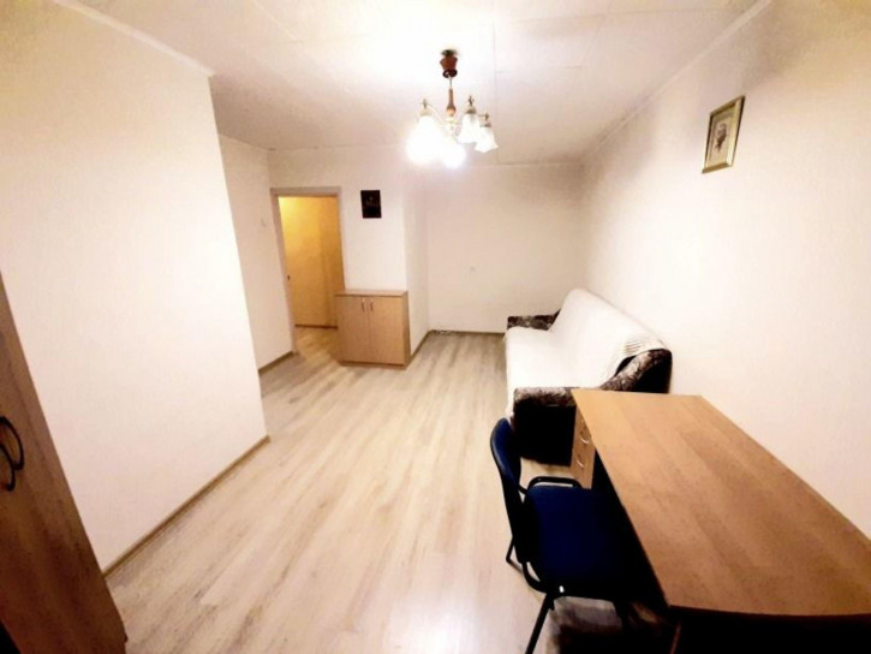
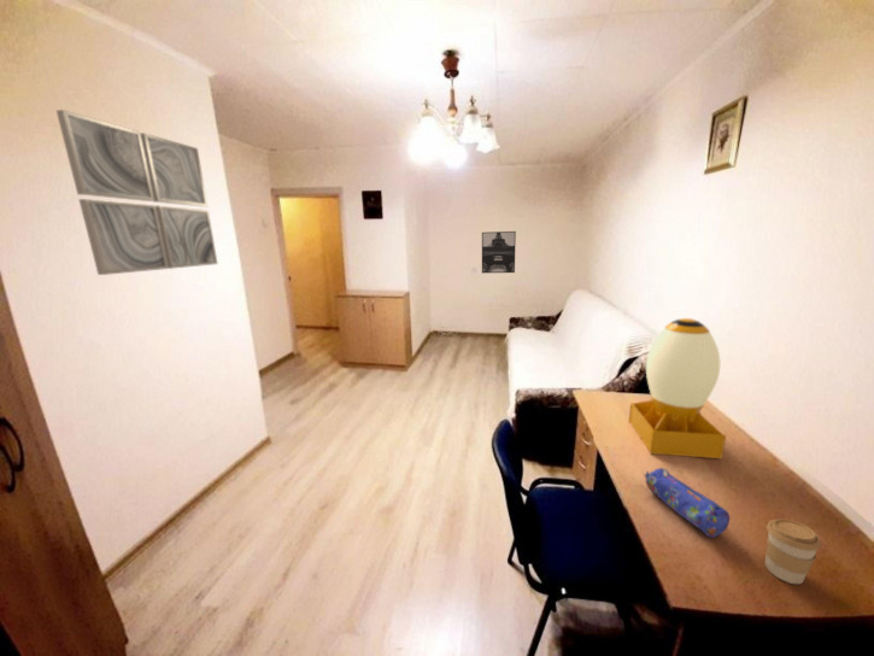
+ coffee cup [764,517,822,585]
+ pencil case [643,467,731,539]
+ desk lamp [628,317,727,461]
+ wall art [481,230,517,274]
+ wall art [55,109,219,276]
